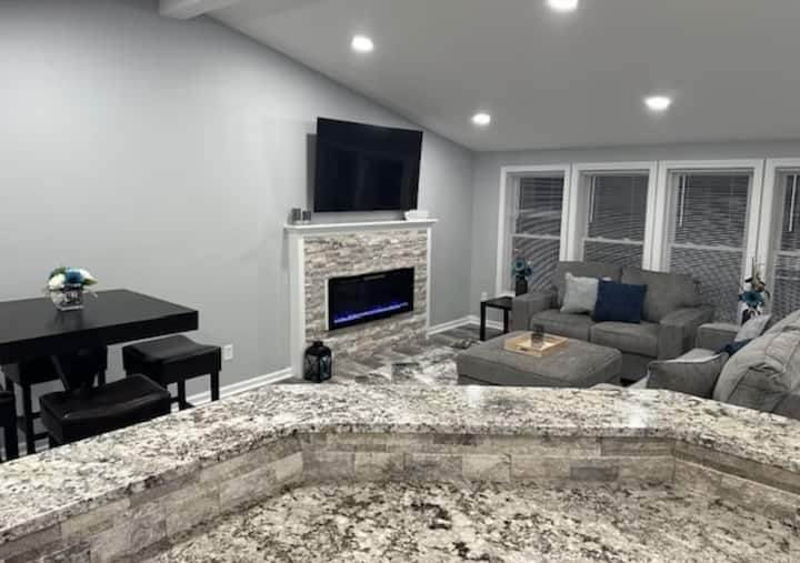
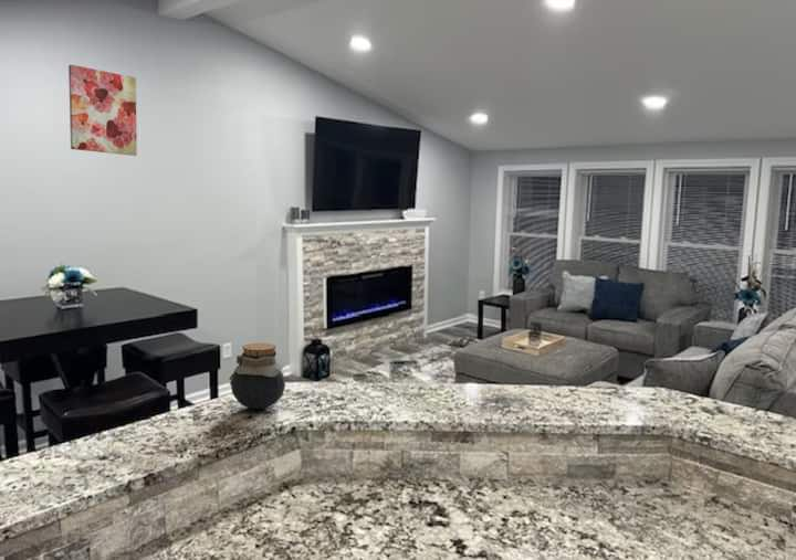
+ jar [229,342,286,410]
+ wall art [67,64,138,157]
